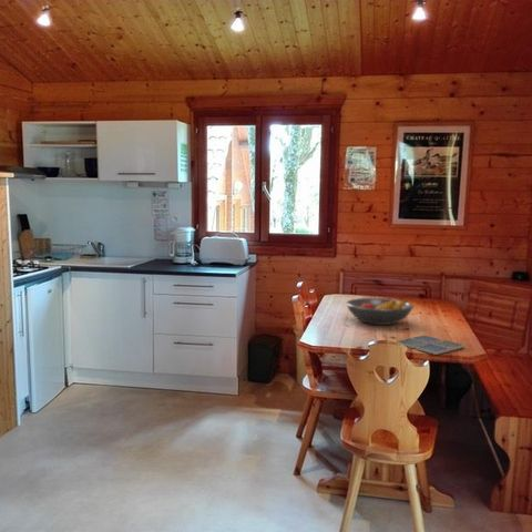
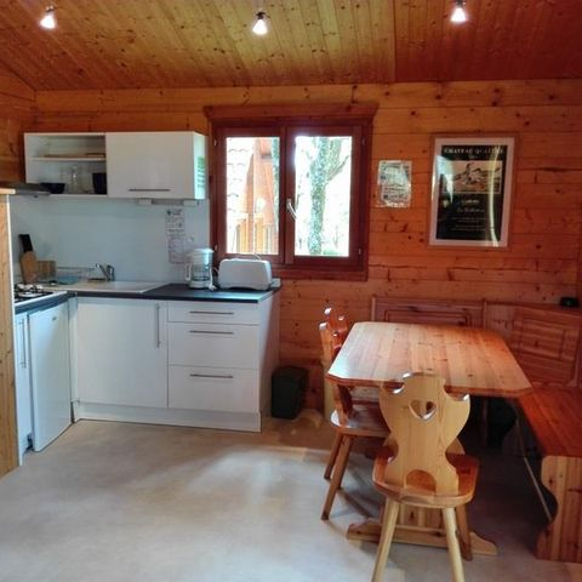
- drink coaster [397,334,467,356]
- fruit bowl [345,297,415,326]
